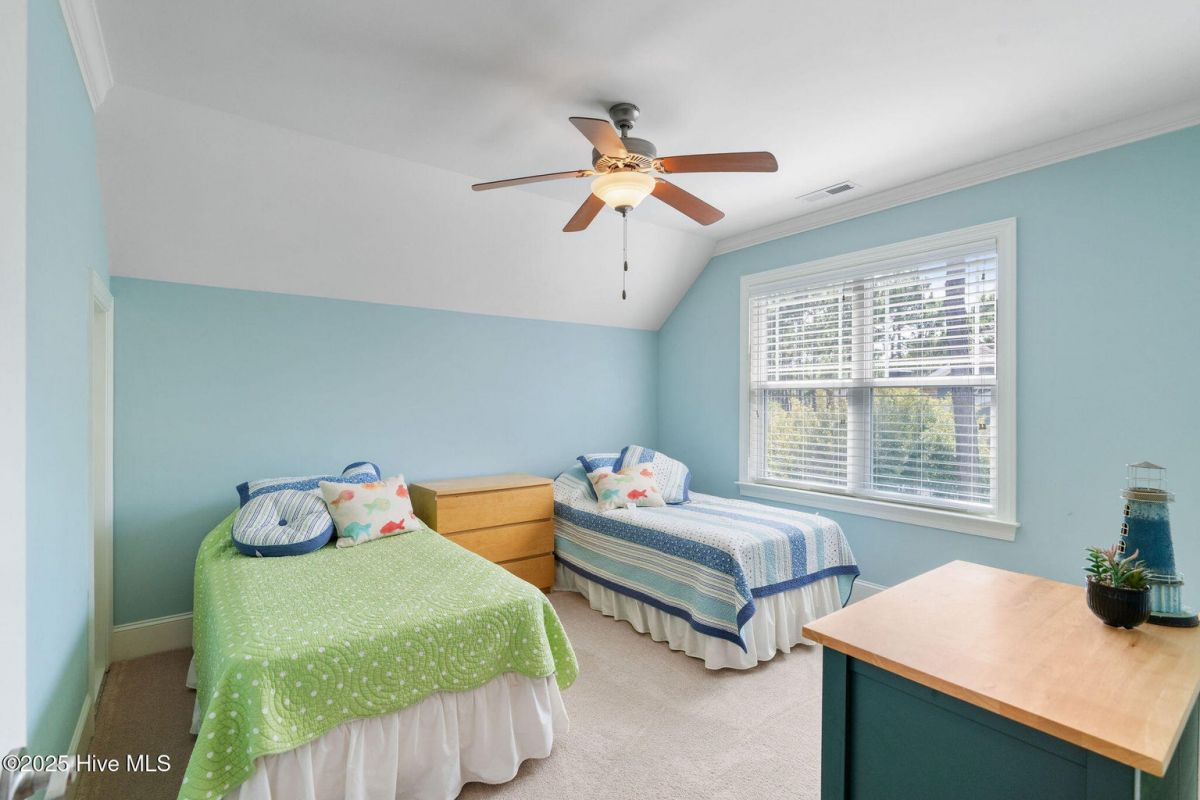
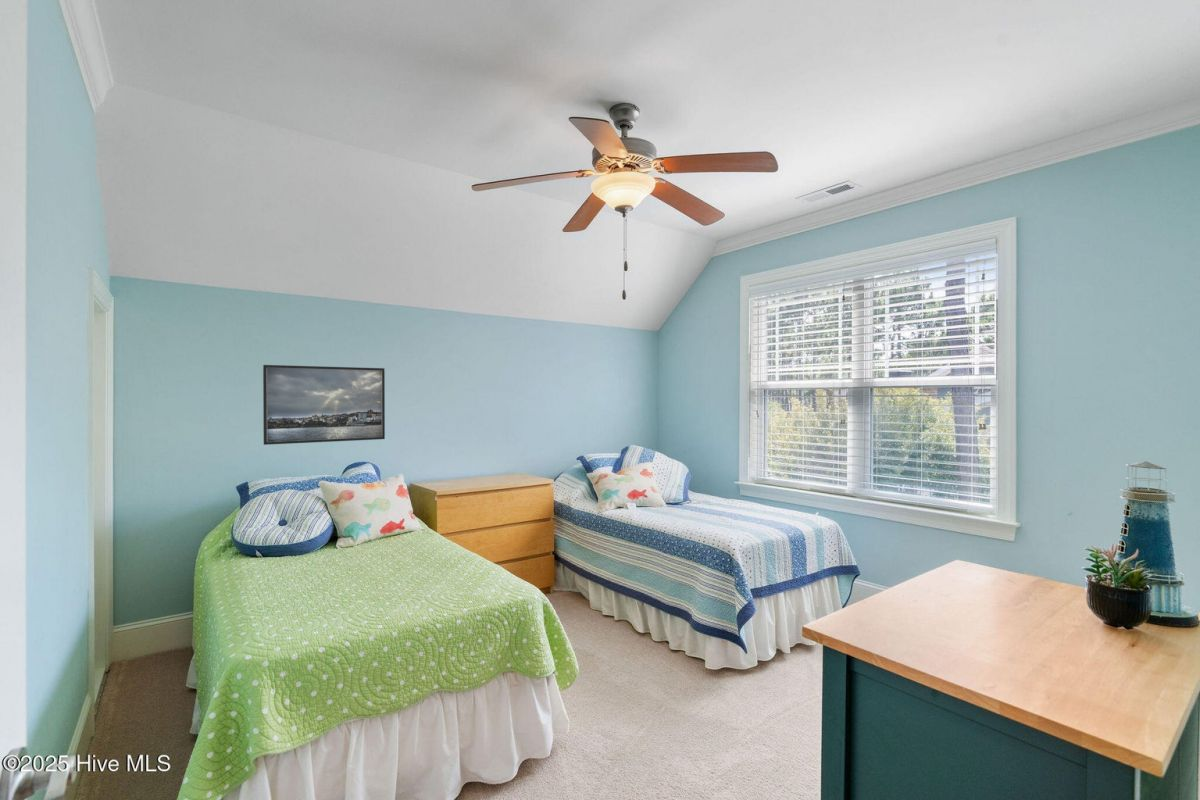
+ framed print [262,364,386,446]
